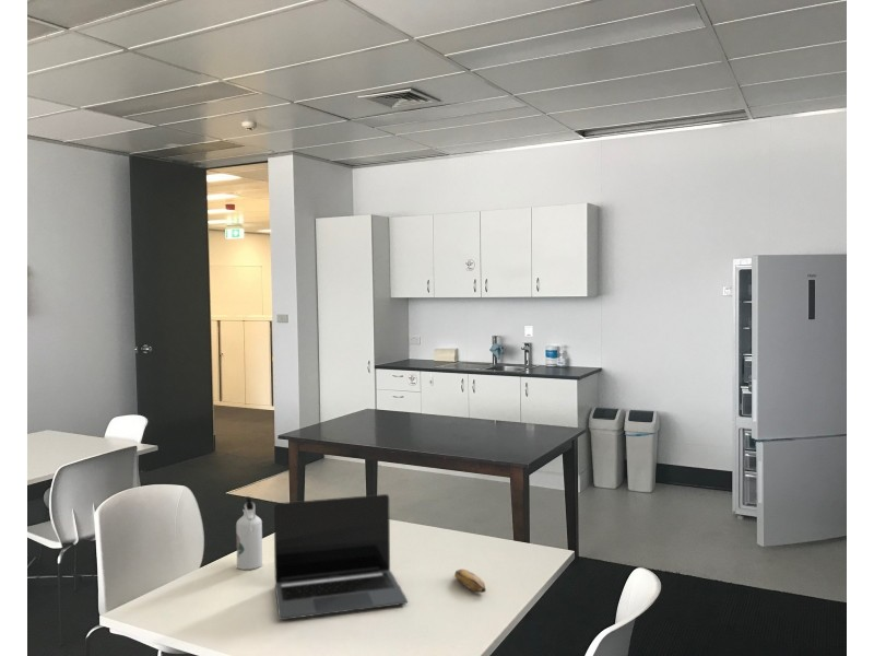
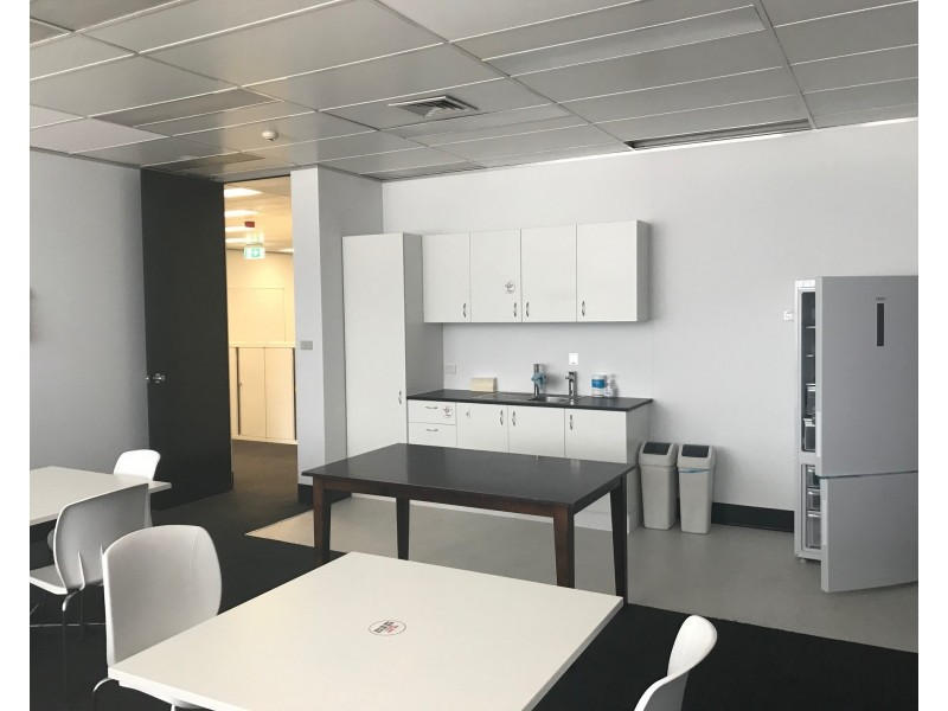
- water bottle [235,495,263,571]
- banana [453,569,487,594]
- laptop [273,493,409,621]
